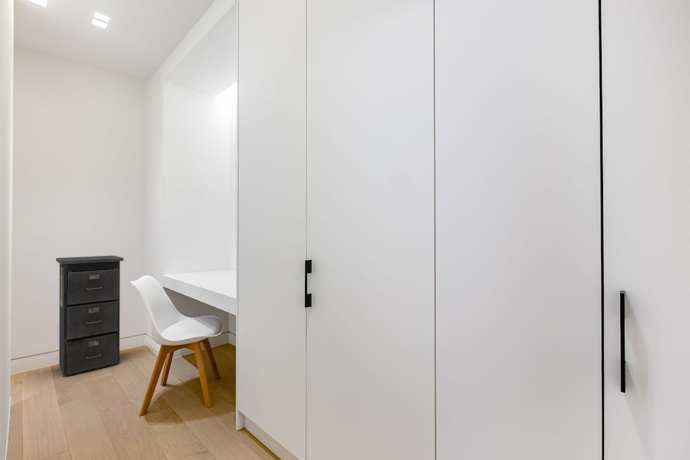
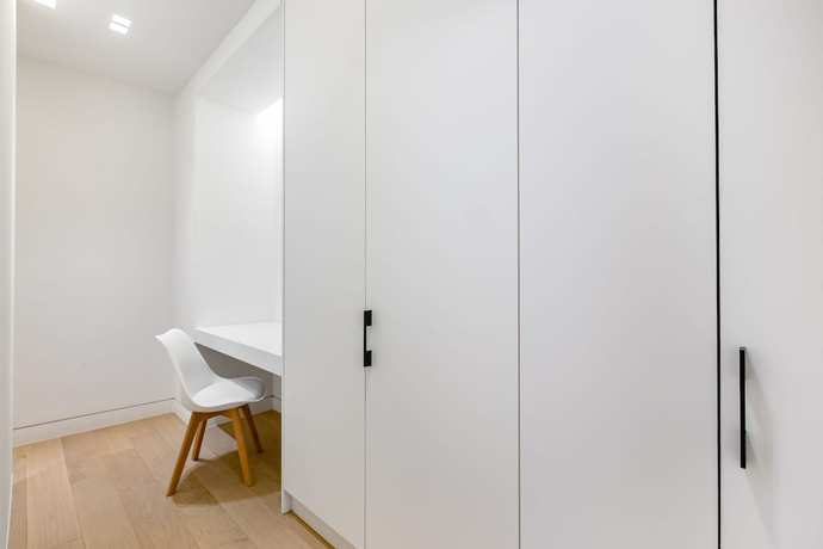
- filing cabinet [55,254,125,378]
